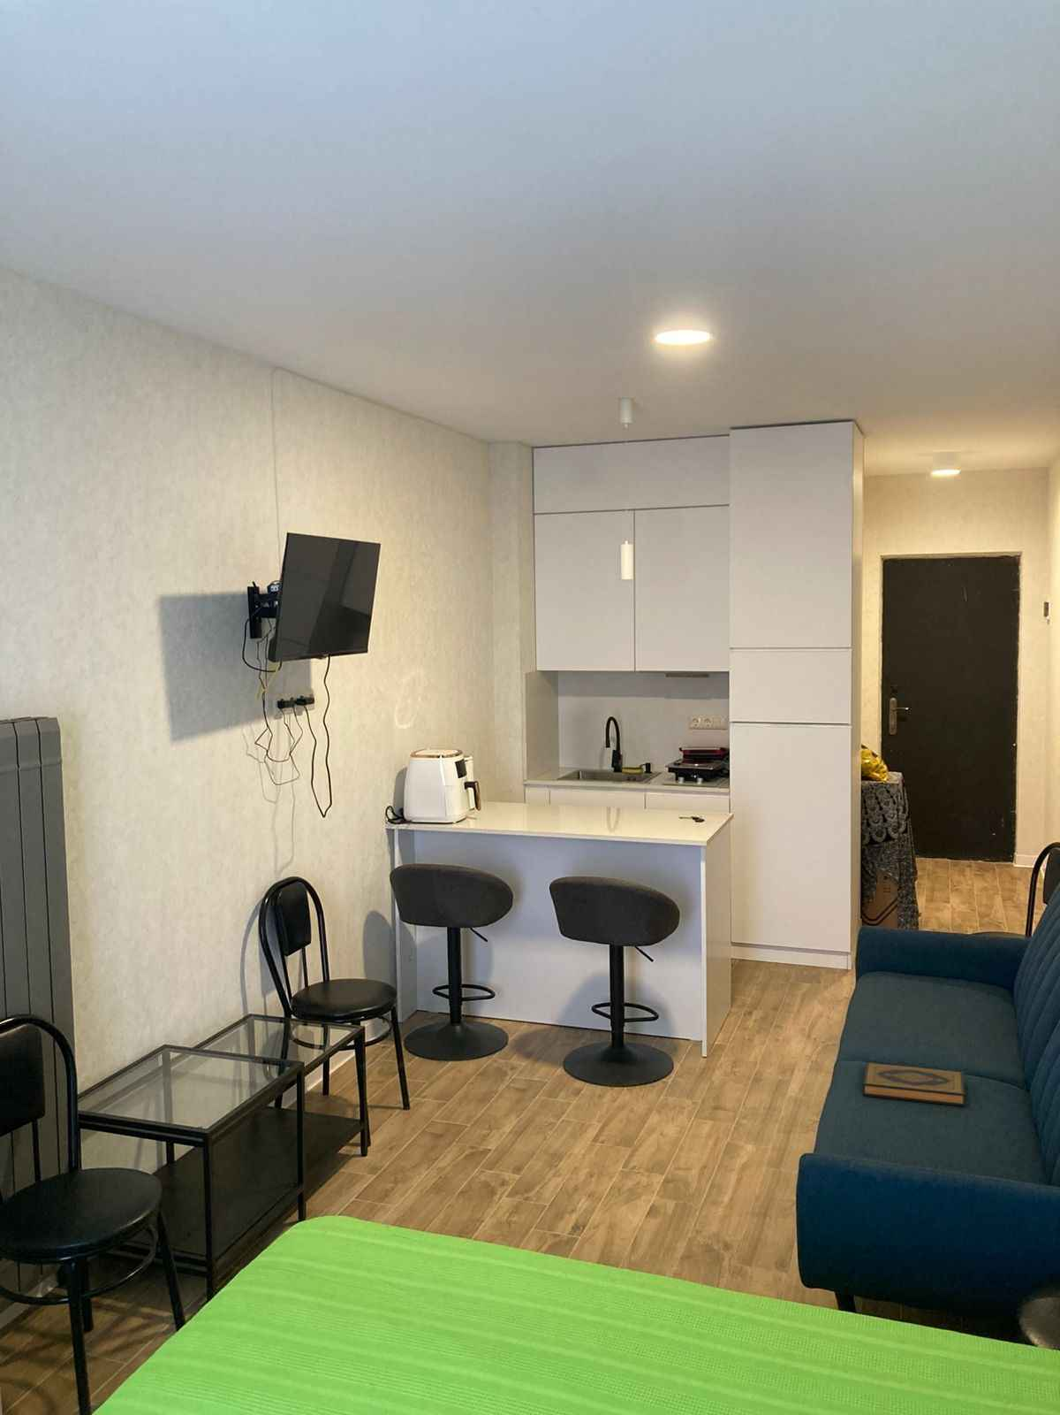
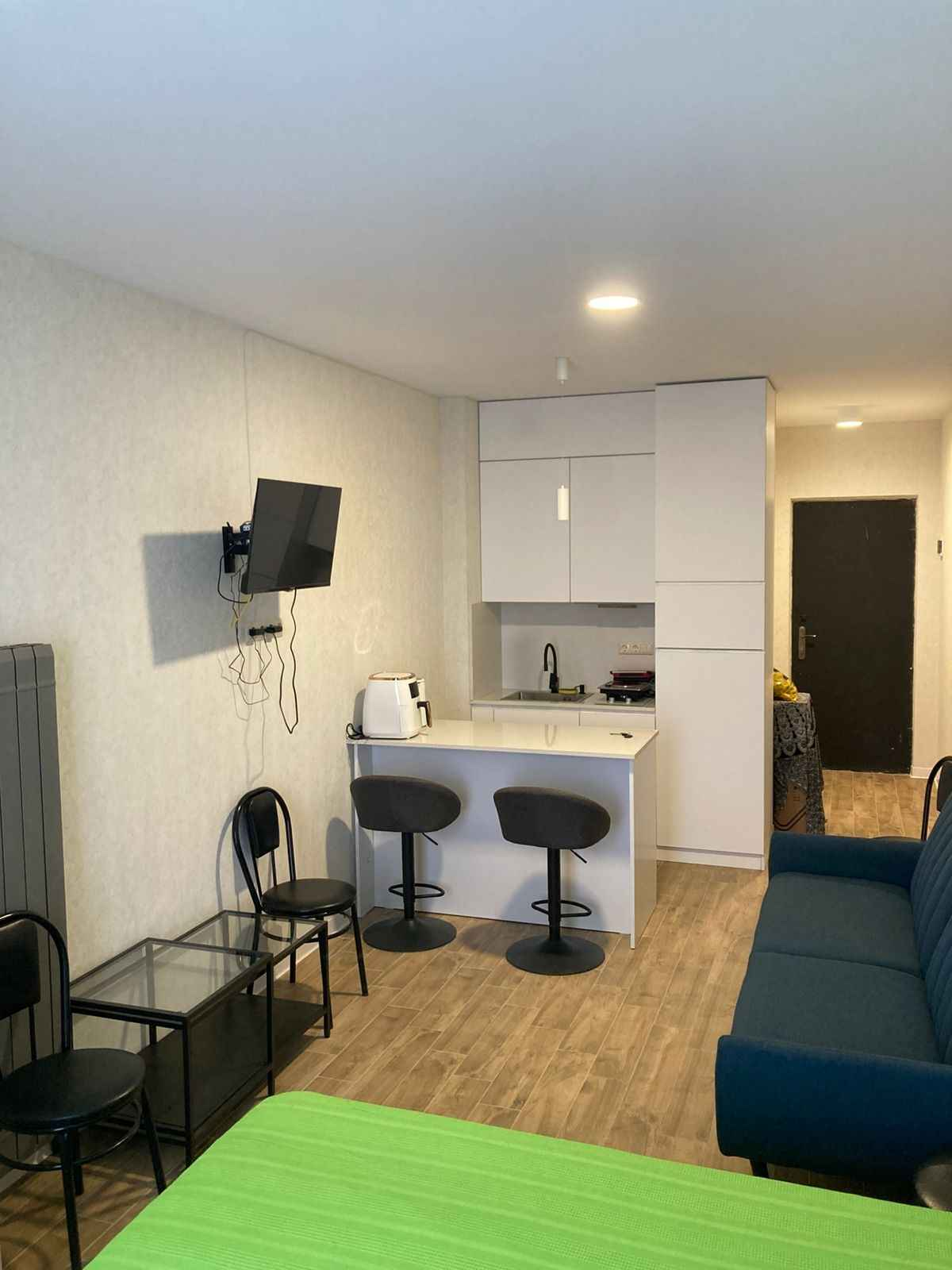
- hardback book [862,1061,965,1107]
